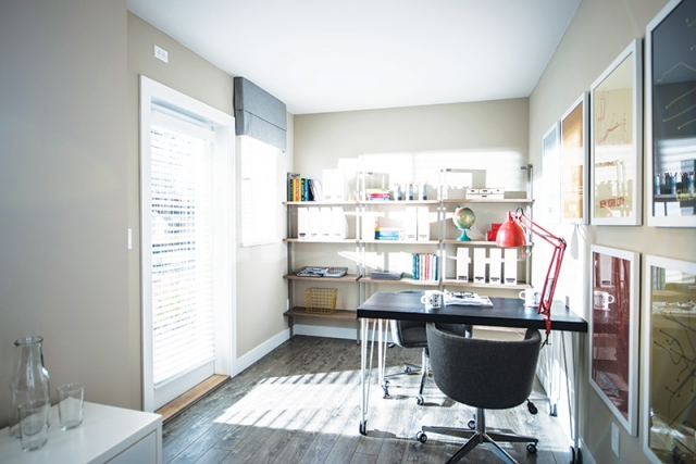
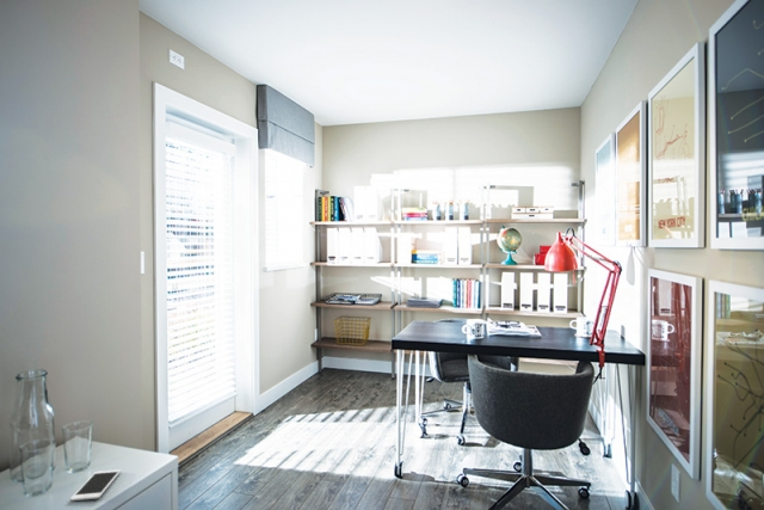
+ cell phone [69,468,122,502]
